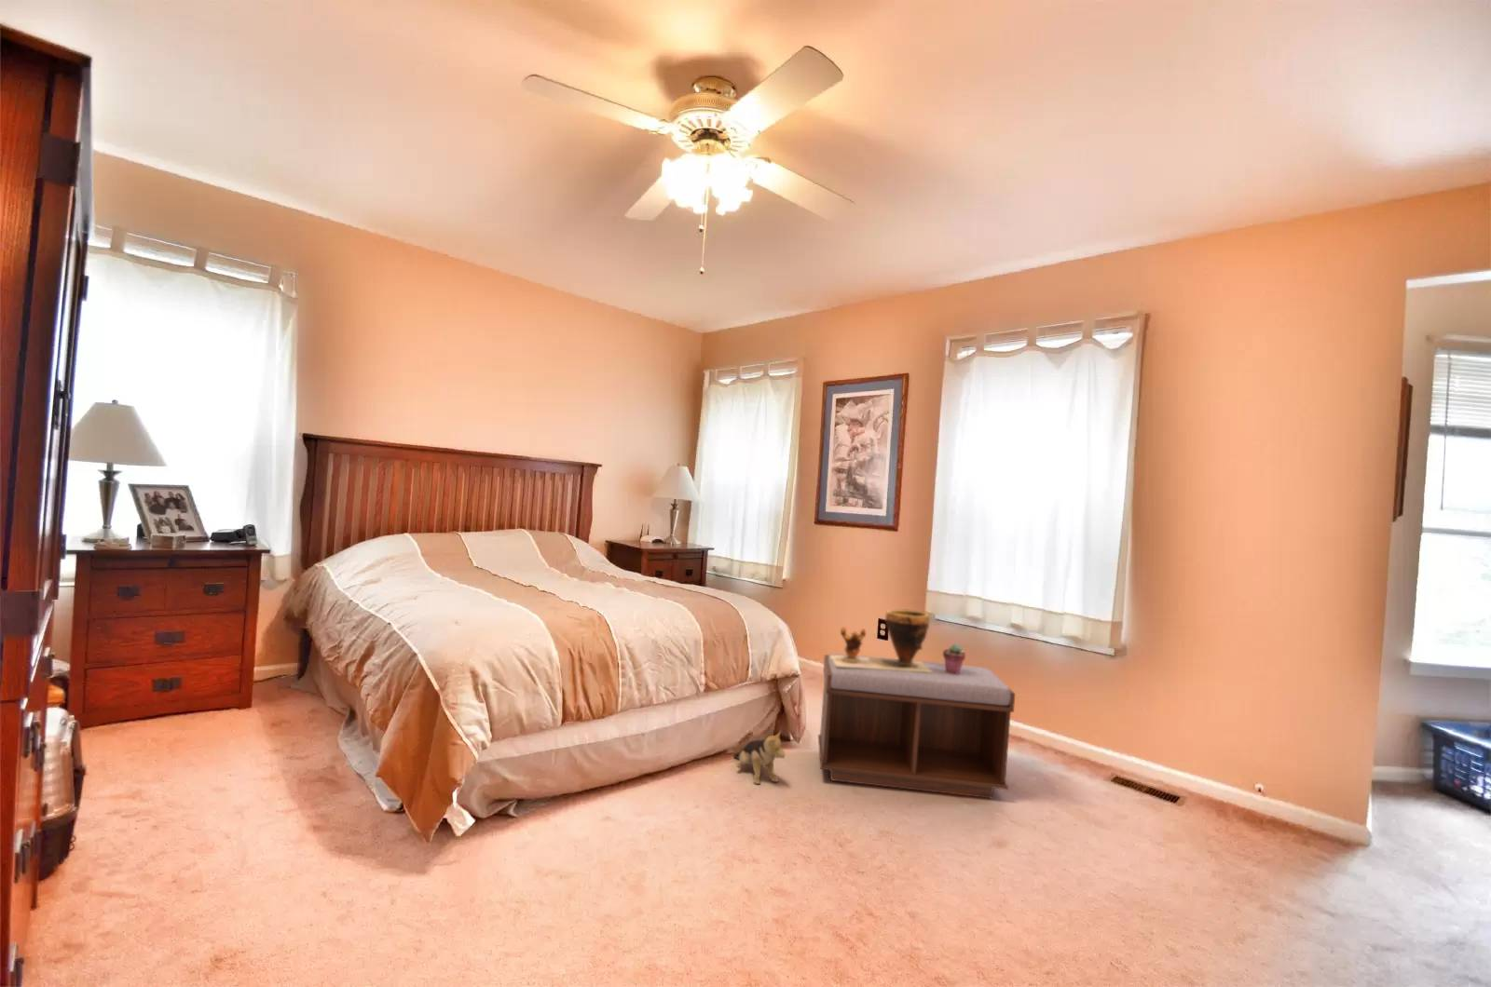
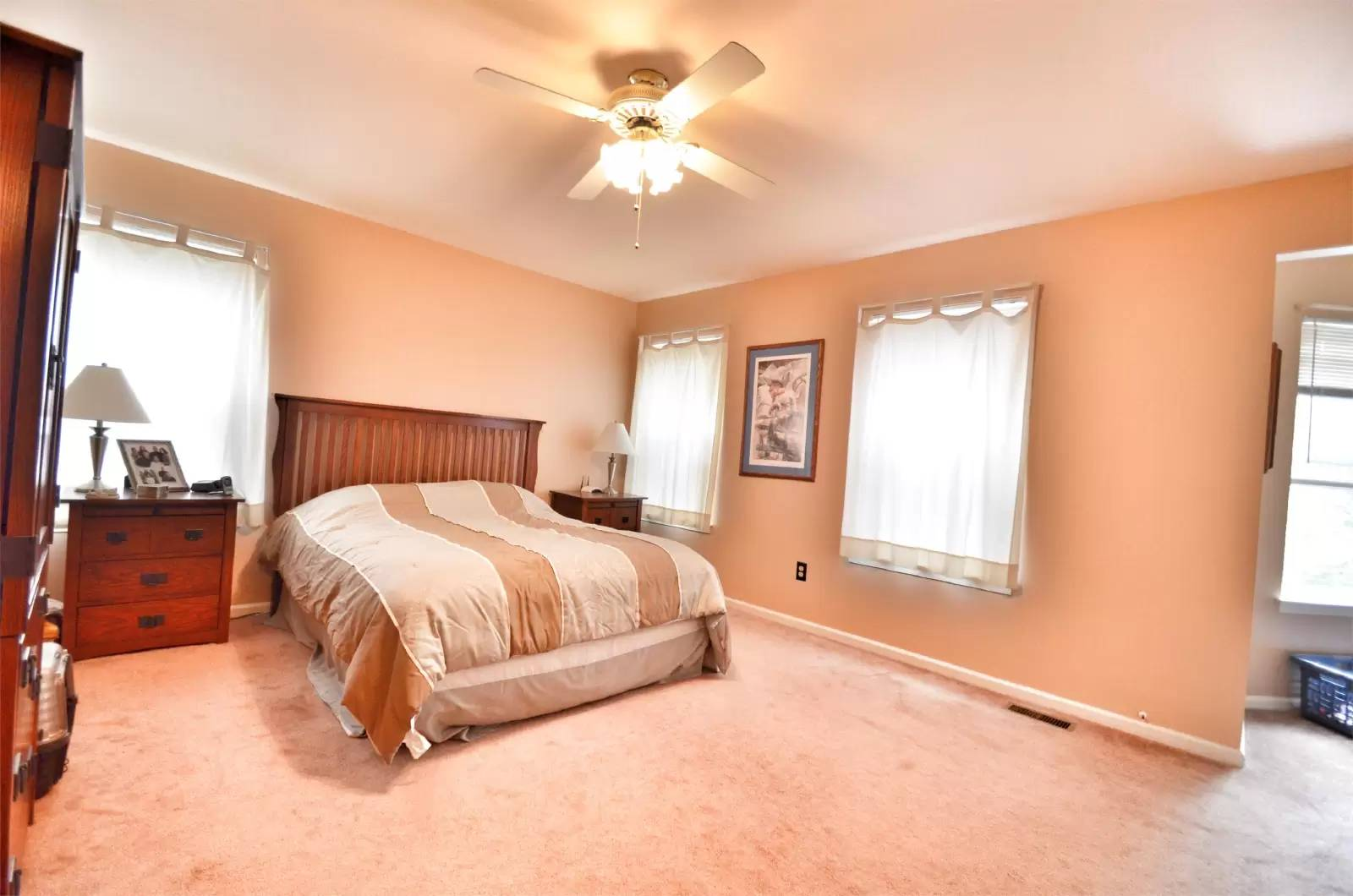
- potted succulent [942,642,966,674]
- bench [818,653,1016,800]
- plush toy [733,729,787,785]
- clay pot [830,609,932,672]
